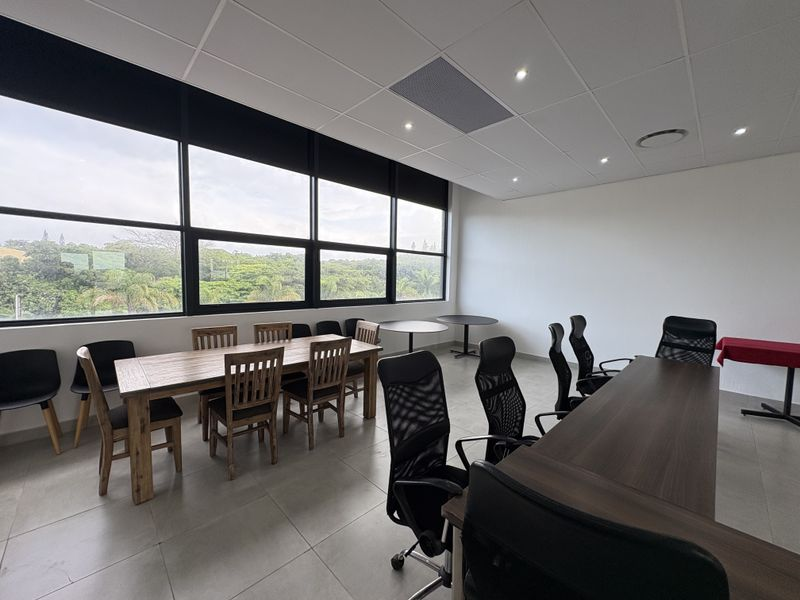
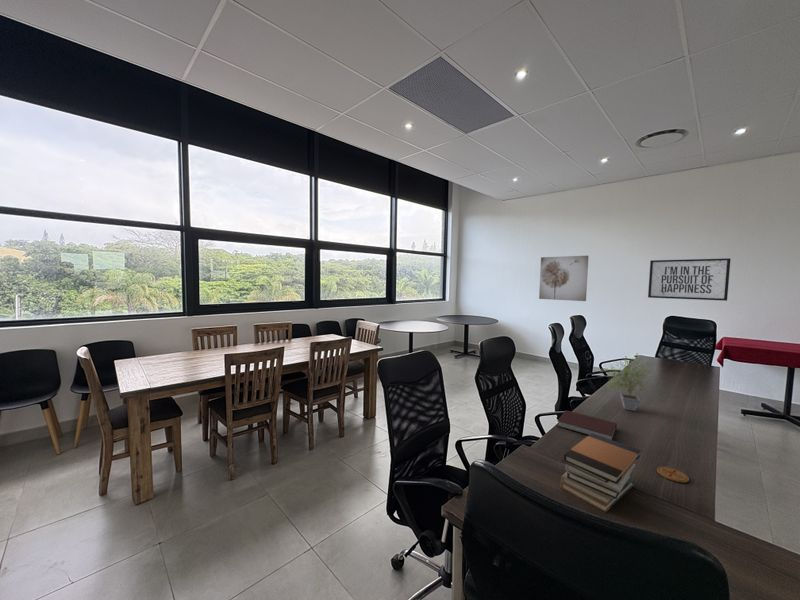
+ notebook [556,409,618,440]
+ book stack [559,433,642,514]
+ wall art [538,255,590,302]
+ coaster [656,466,690,484]
+ mirror [647,257,732,302]
+ potted plant [600,354,653,412]
